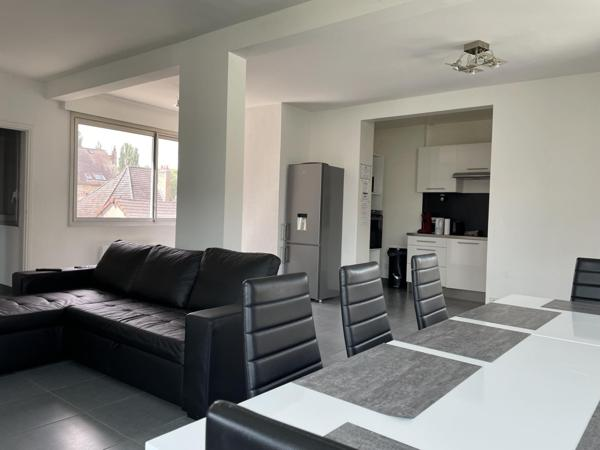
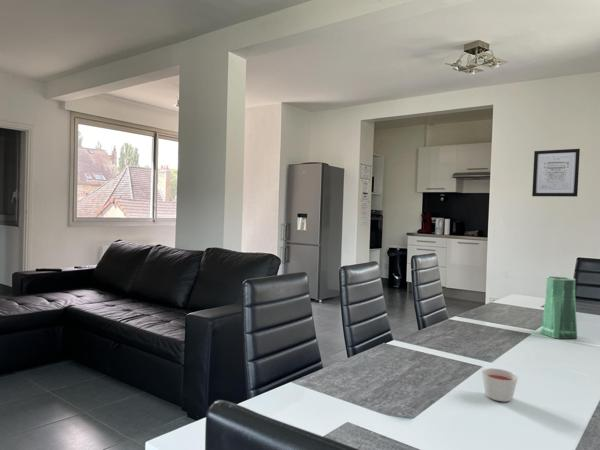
+ wall art [531,148,581,198]
+ vase [540,275,578,340]
+ candle [481,367,519,403]
